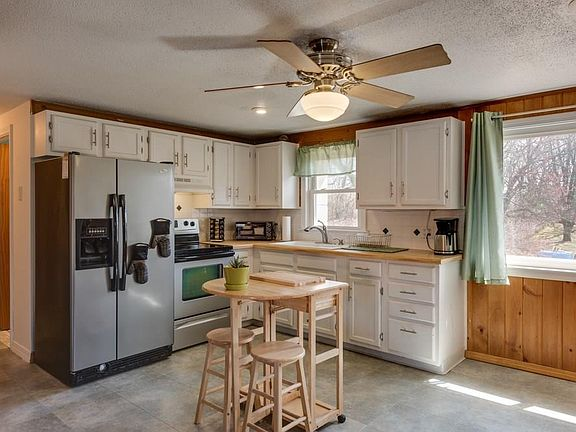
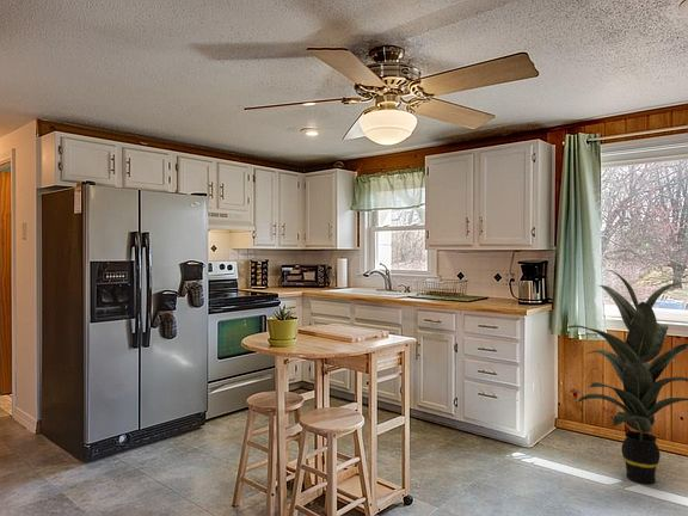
+ indoor plant [564,269,688,485]
